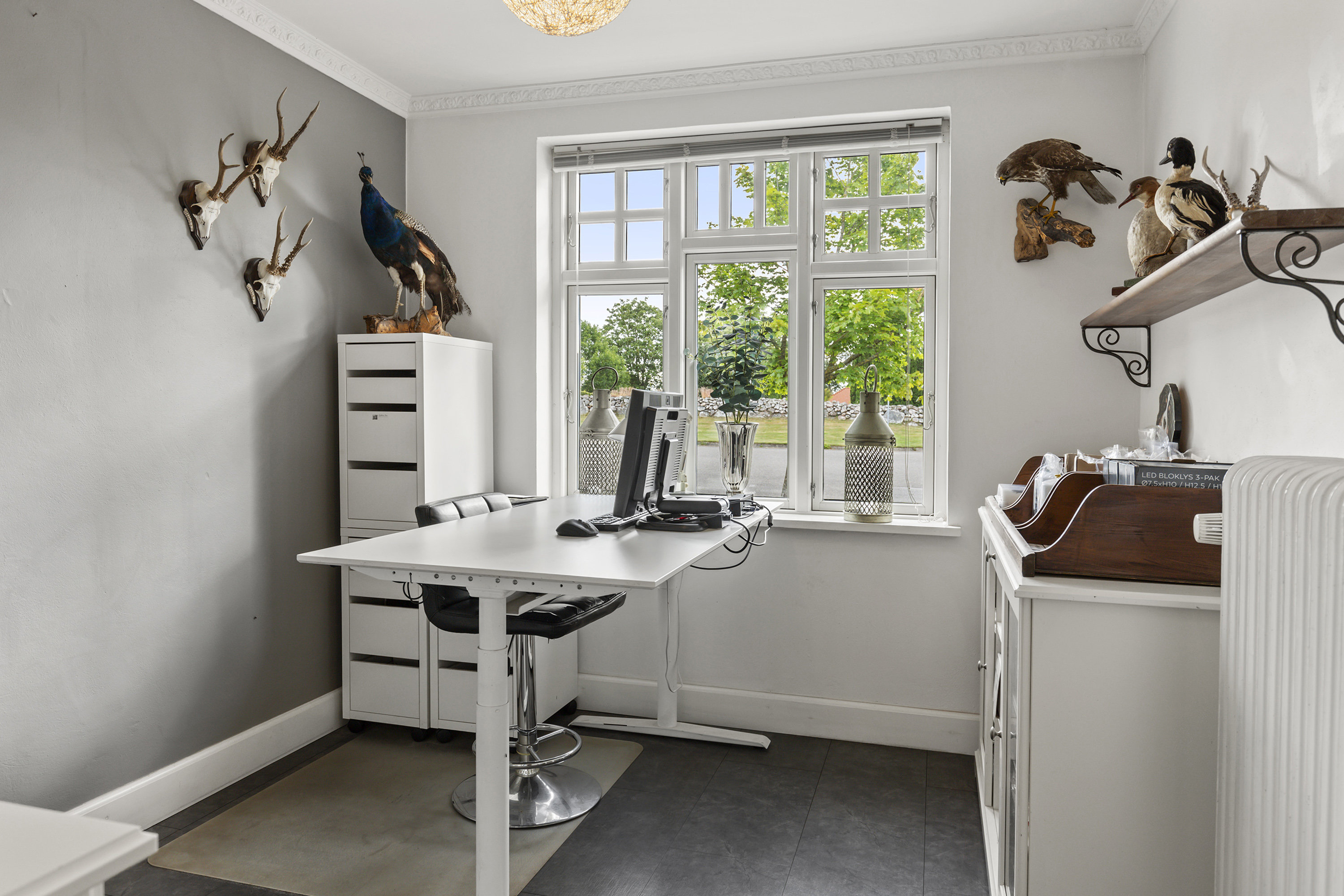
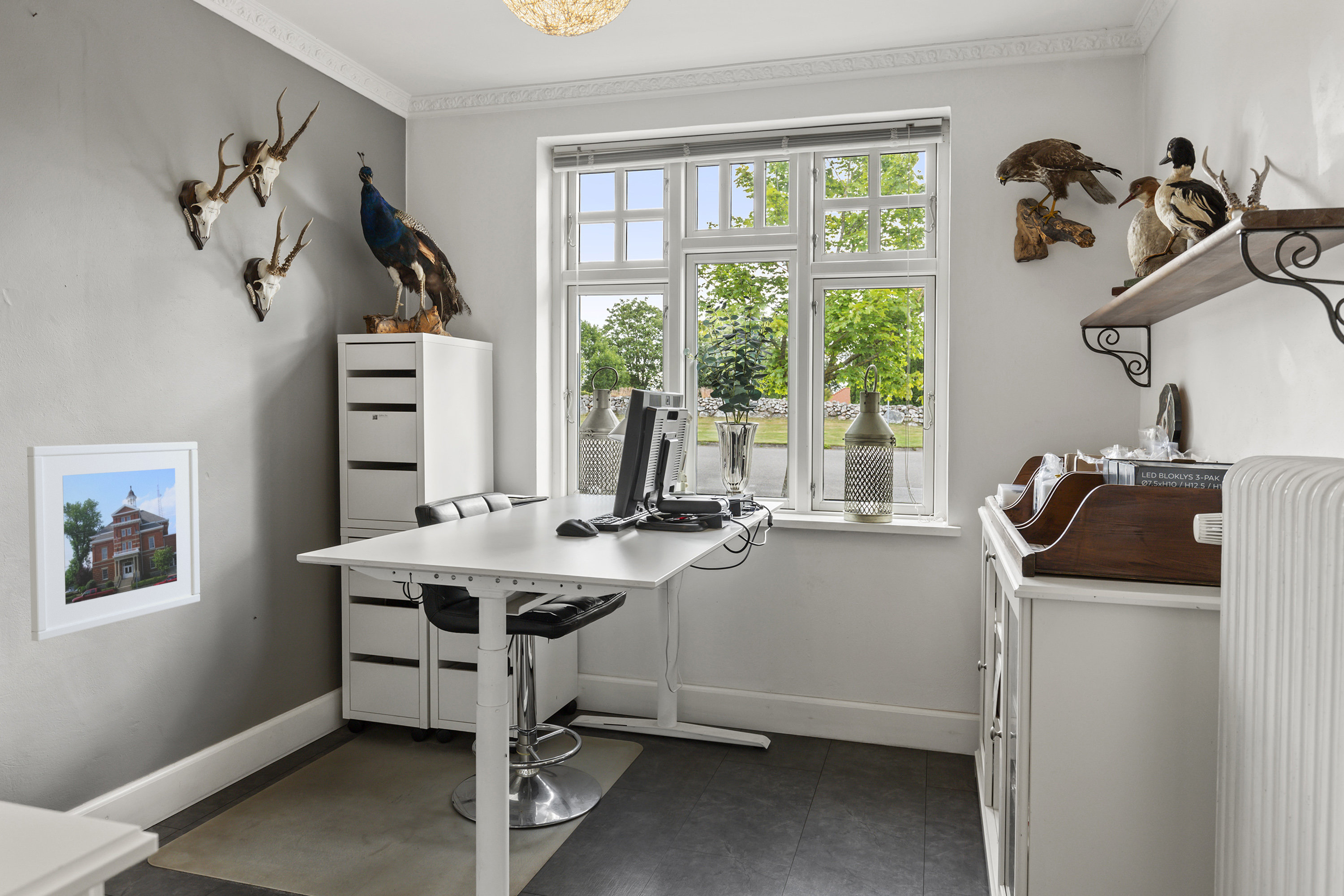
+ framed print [26,441,201,642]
